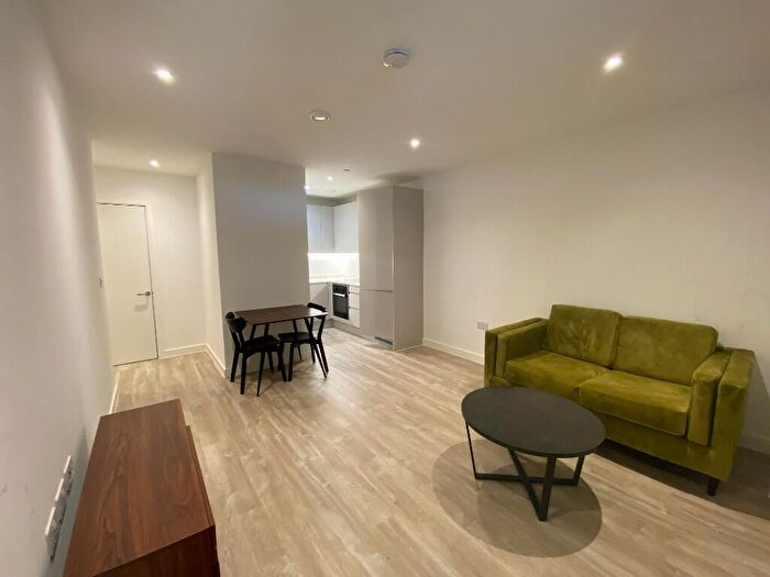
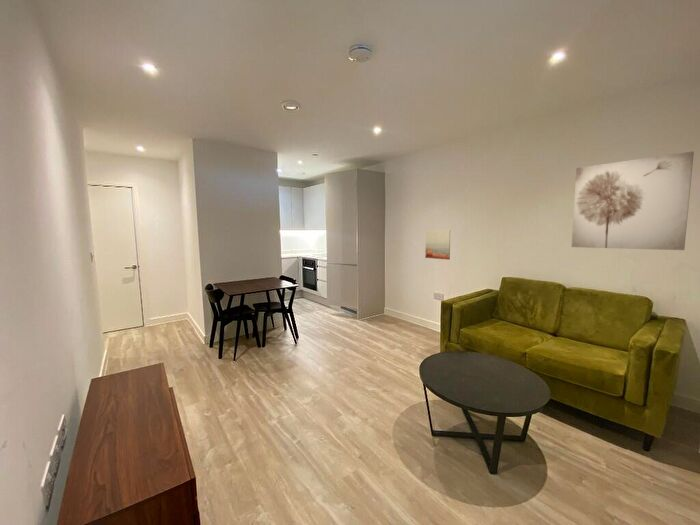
+ wall art [424,229,451,261]
+ wall art [571,150,695,251]
